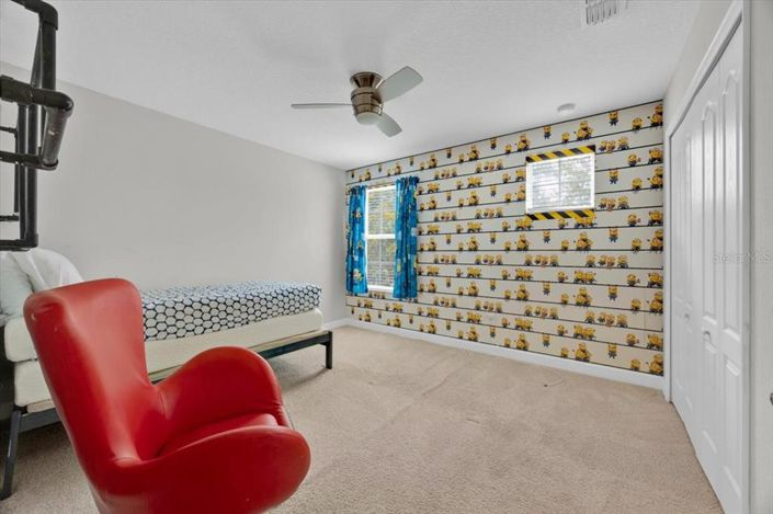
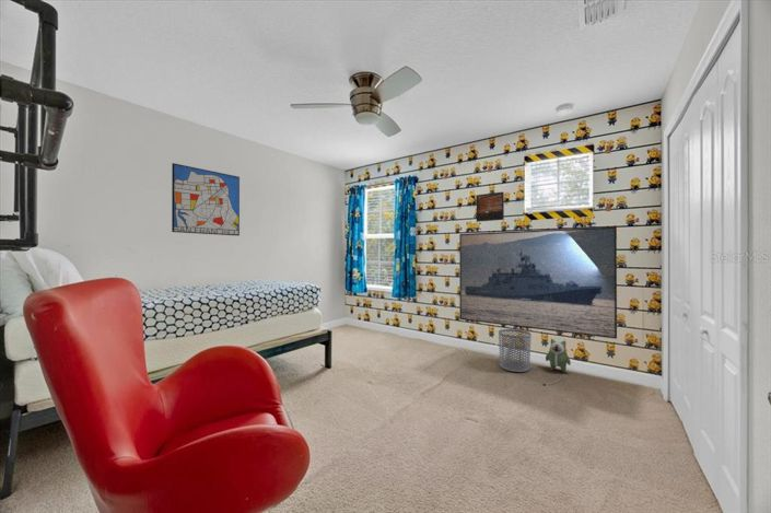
+ wall art [171,162,241,237]
+ plush toy [545,338,572,374]
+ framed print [458,225,618,340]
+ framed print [476,191,505,223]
+ waste bin [498,328,533,373]
